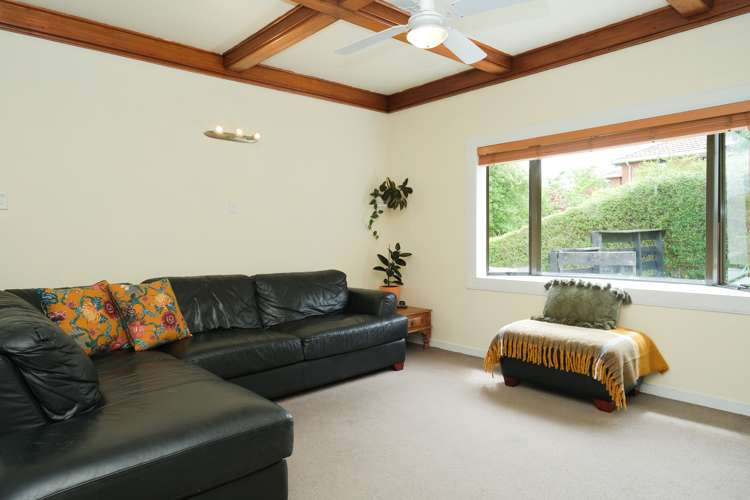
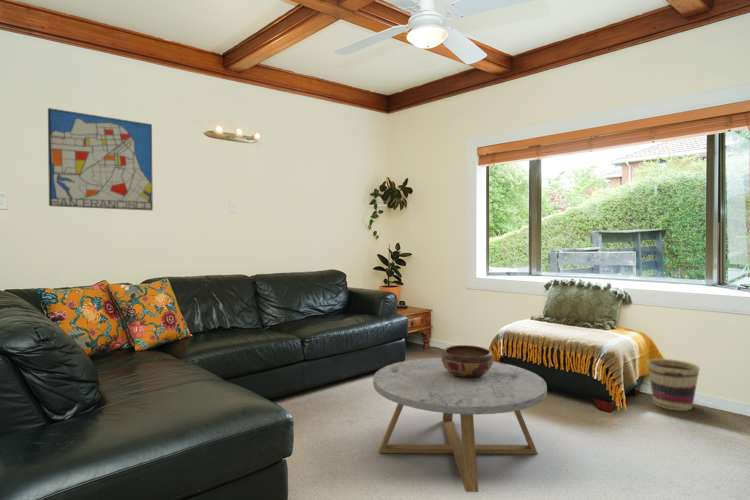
+ decorative bowl [440,344,494,378]
+ coffee table [372,357,548,493]
+ basket [646,358,701,412]
+ wall art [47,107,154,211]
